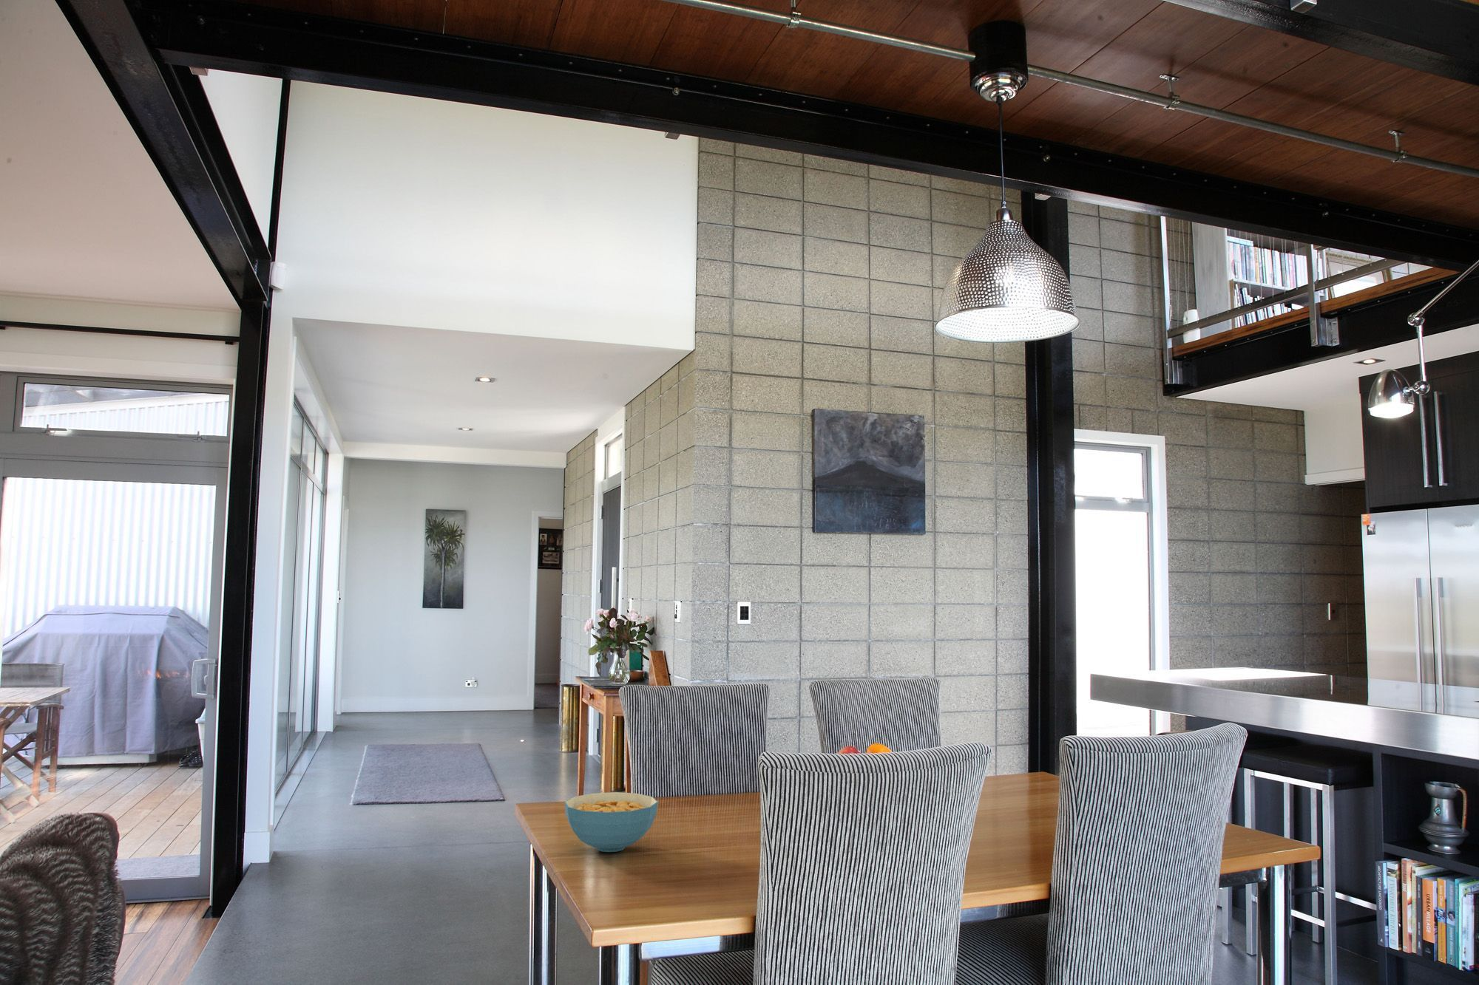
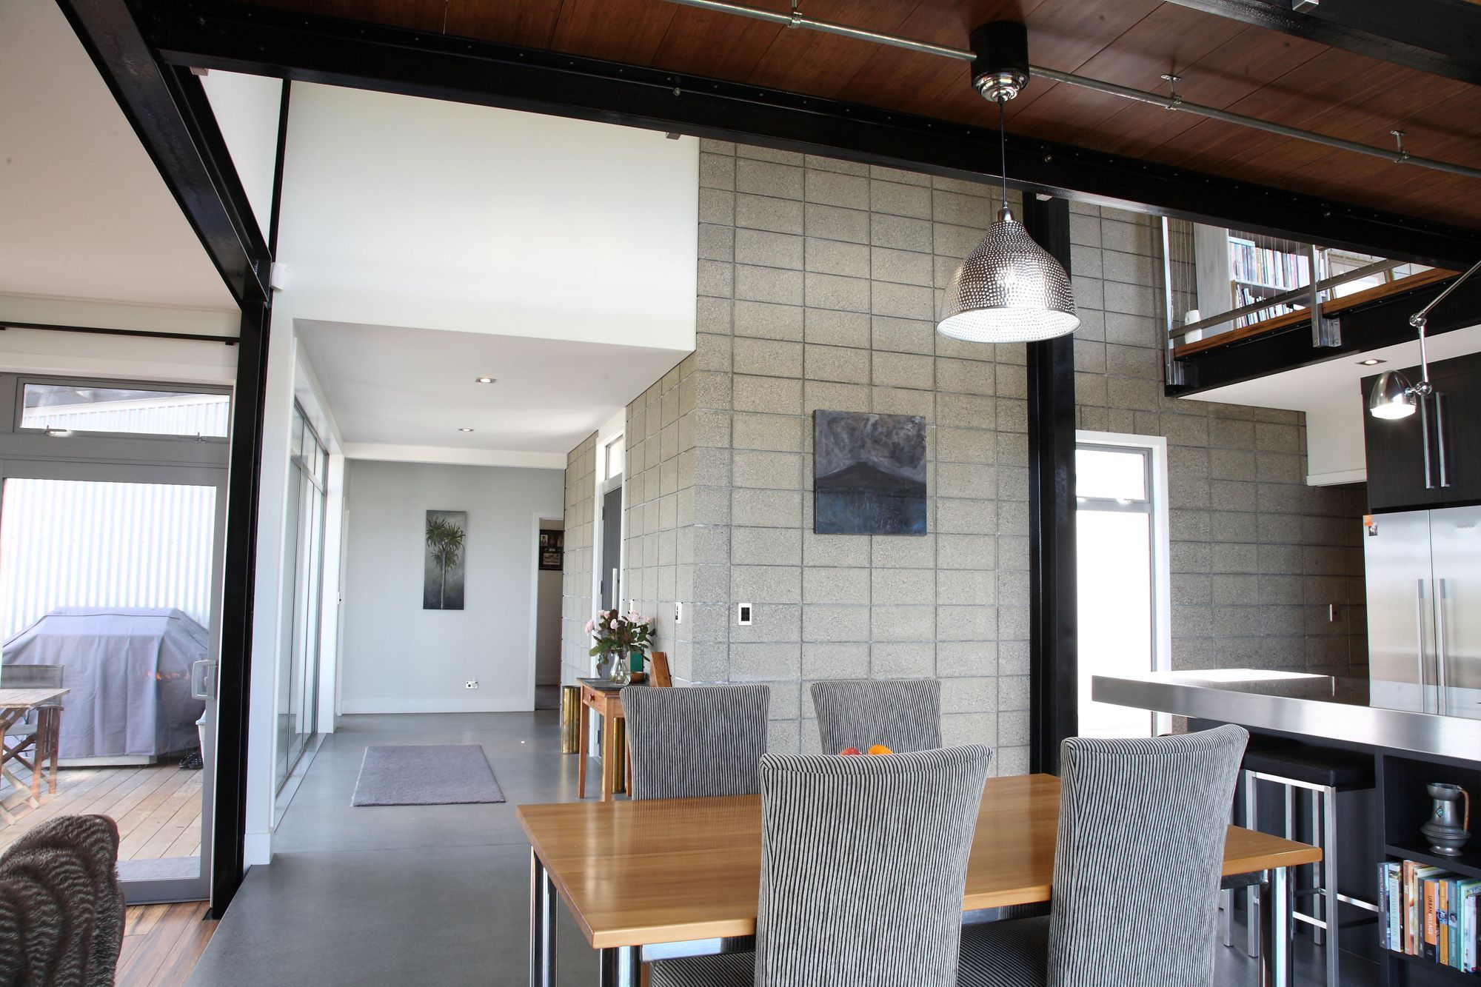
- cereal bowl [563,792,659,853]
